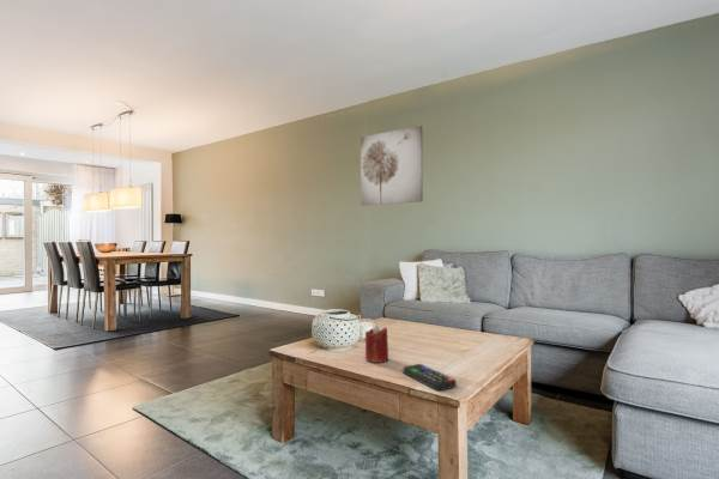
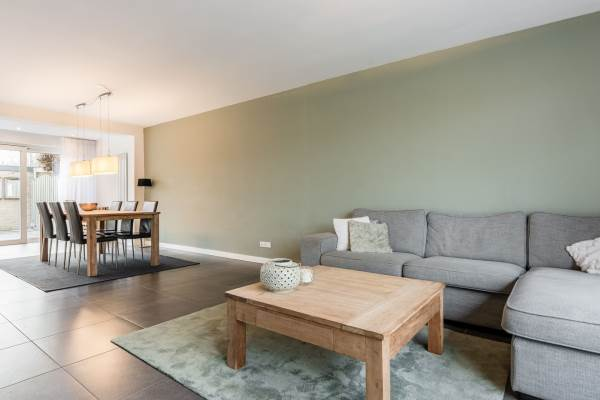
- candle [364,325,389,364]
- wall art [360,125,424,206]
- remote control [401,363,458,392]
